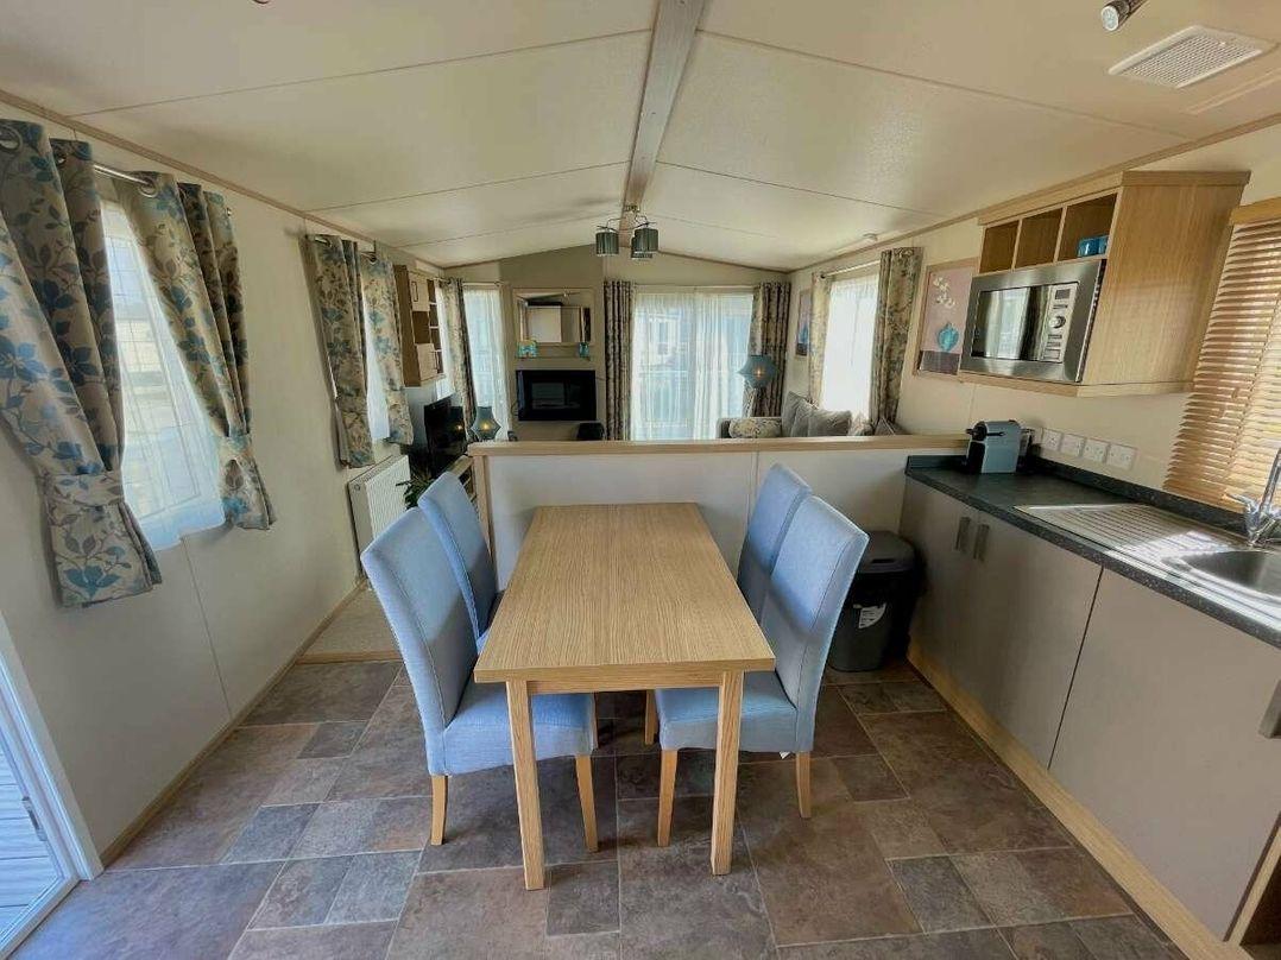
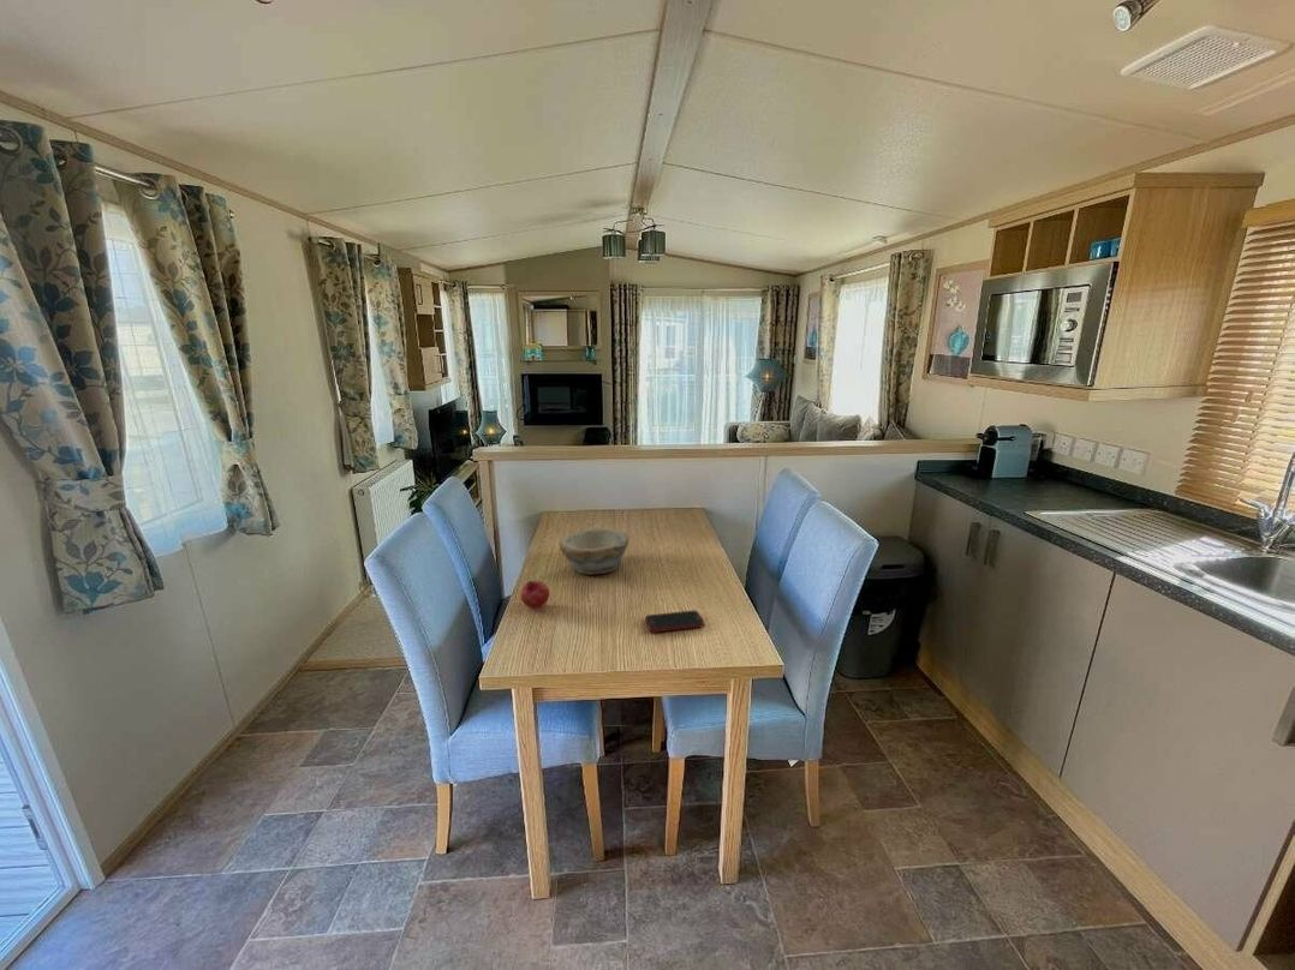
+ fruit [520,579,551,610]
+ bowl [559,527,629,575]
+ cell phone [644,610,705,634]
